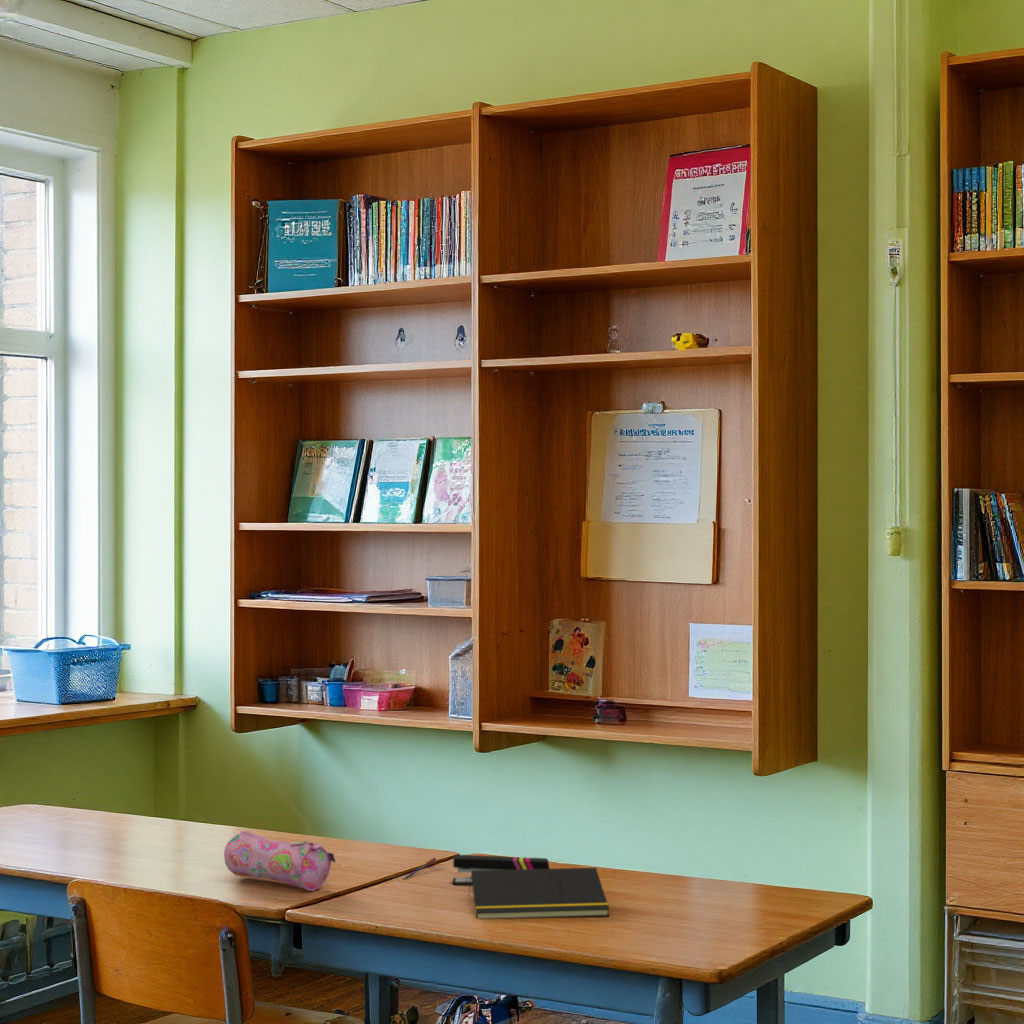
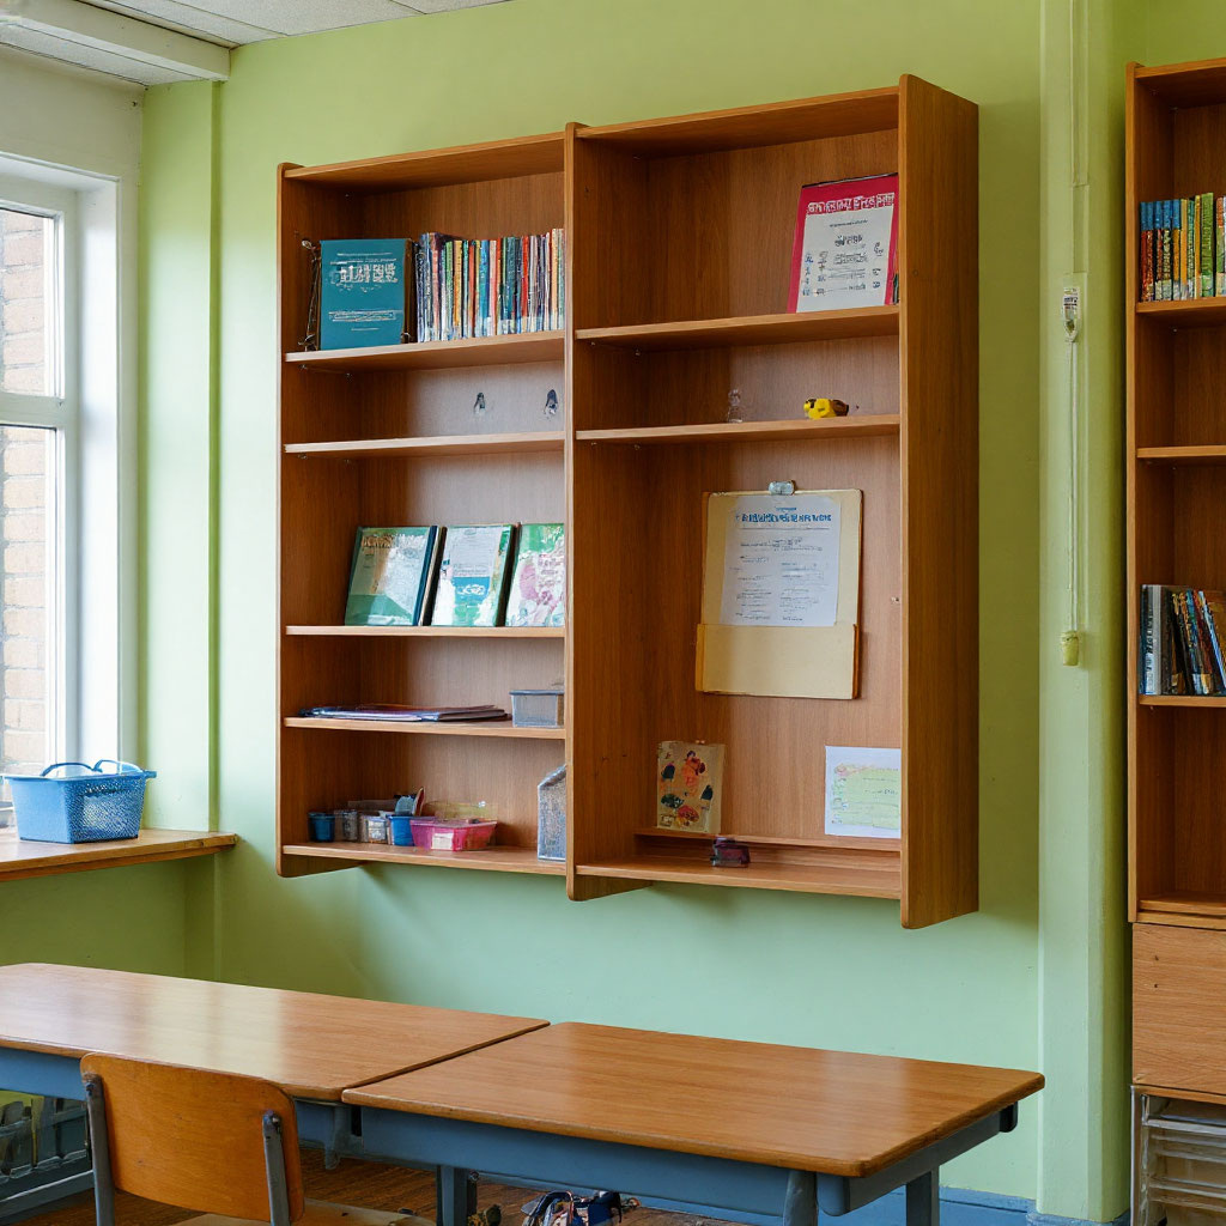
- pencil case [223,830,337,892]
- stapler [451,854,551,886]
- notepad [467,867,610,920]
- pen [402,857,437,880]
